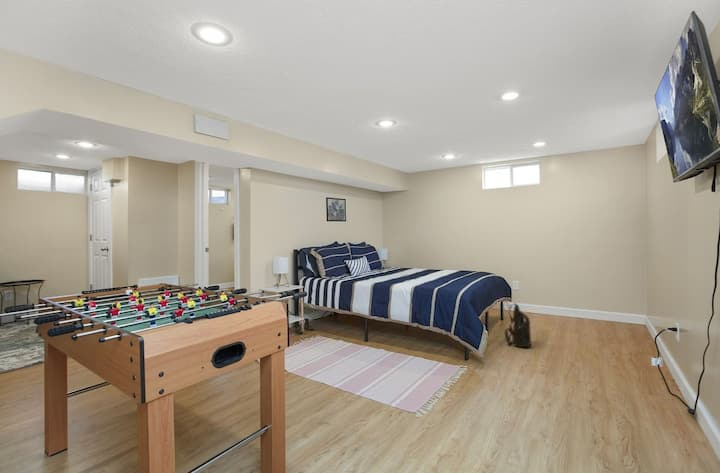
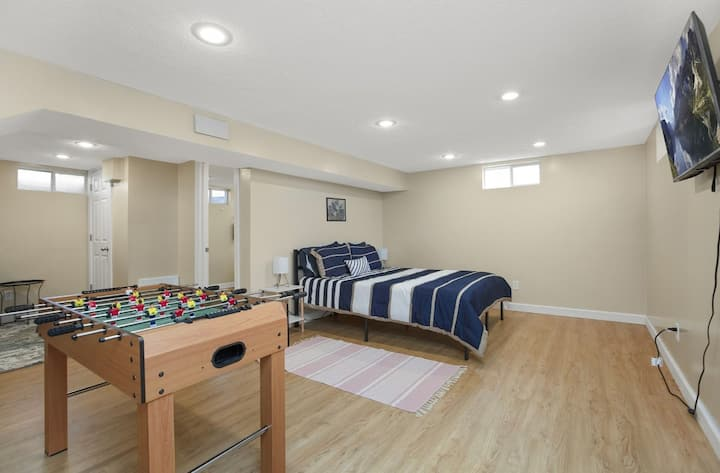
- shoulder bag [504,302,532,348]
- boots [293,317,315,335]
